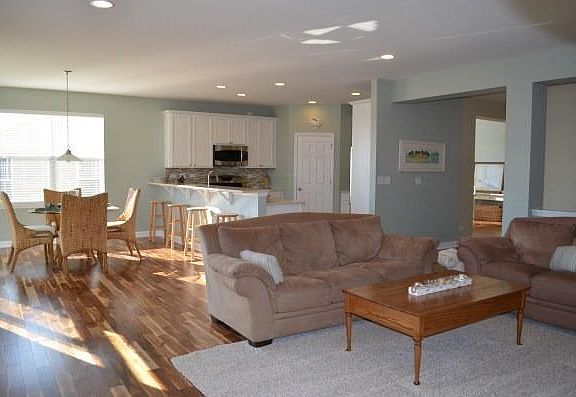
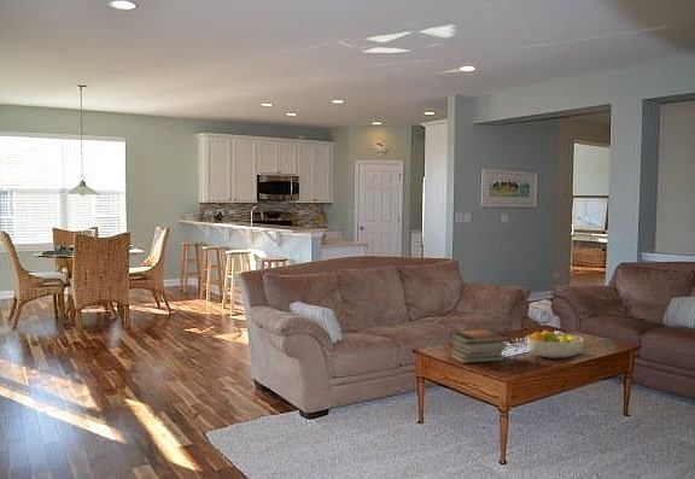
+ book stack [449,328,510,364]
+ fruit bowl [526,328,585,360]
